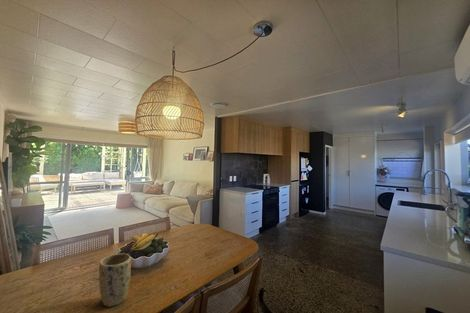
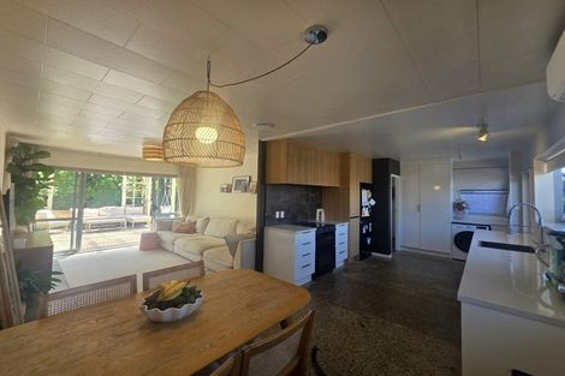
- plant pot [98,253,132,307]
